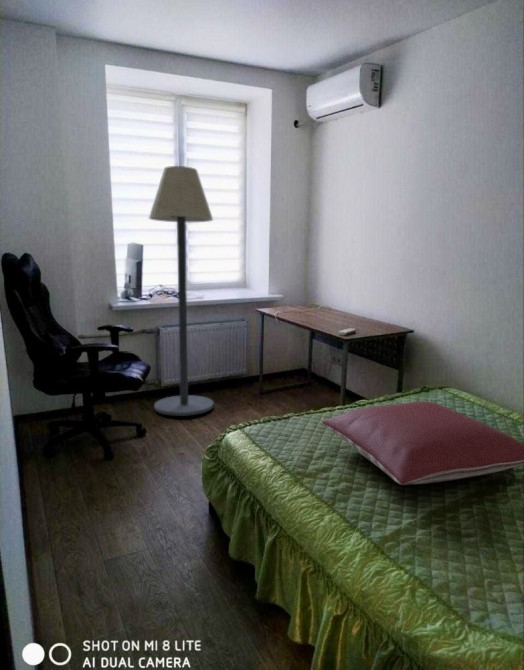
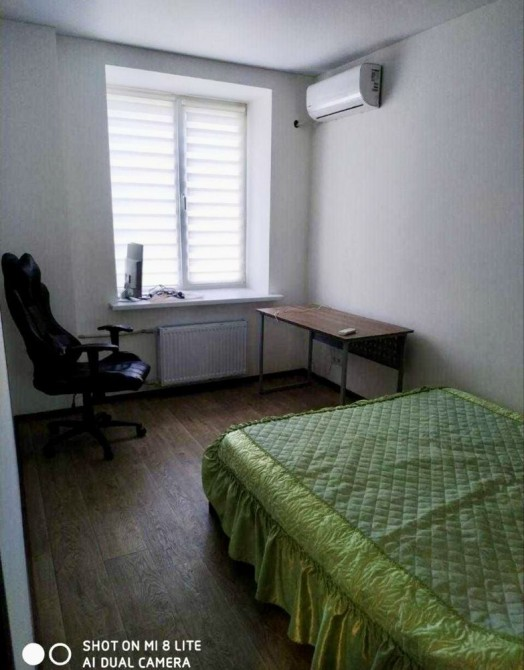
- pillow [321,400,524,486]
- floor lamp [147,165,214,417]
